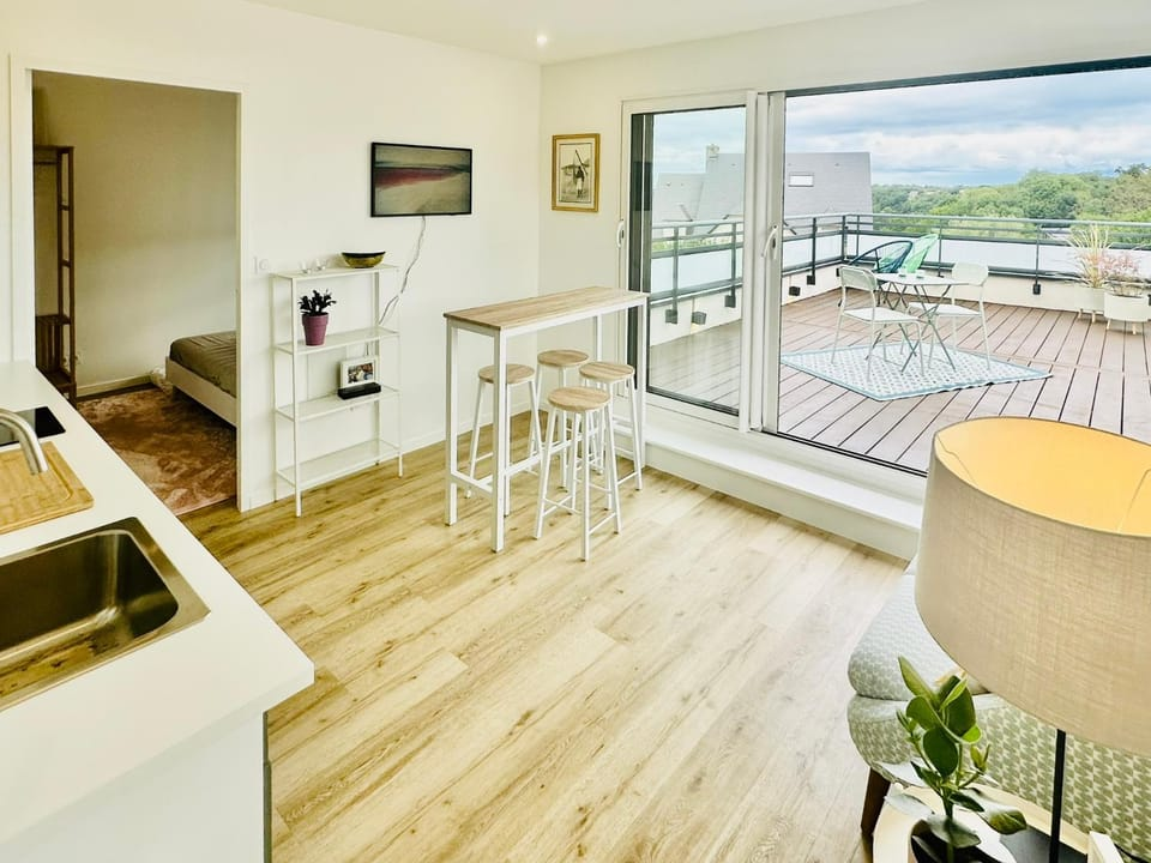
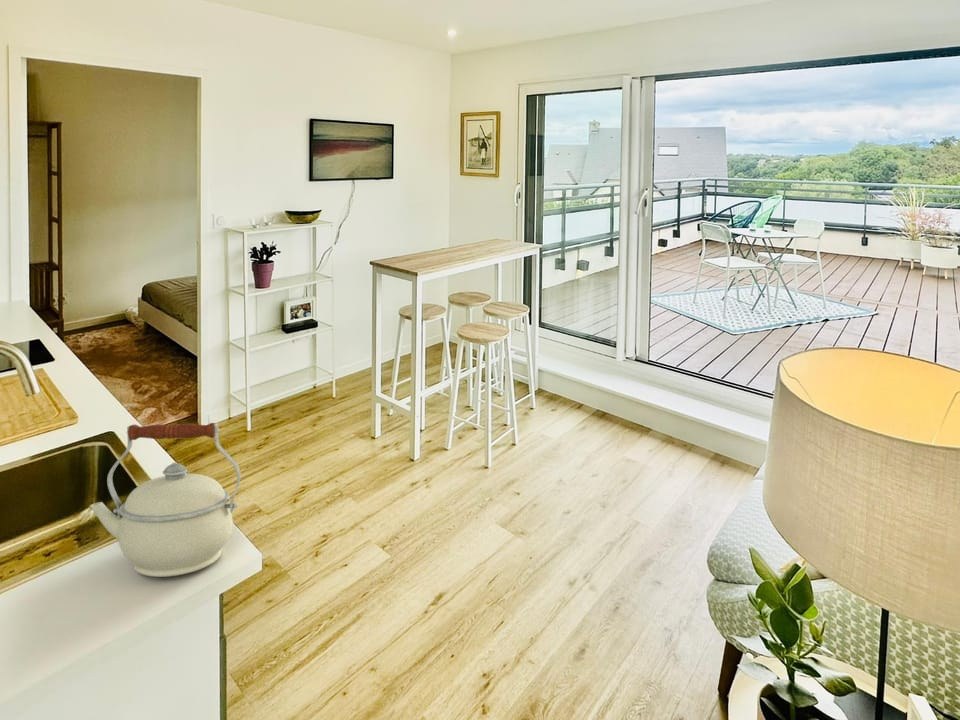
+ kettle [89,422,242,578]
